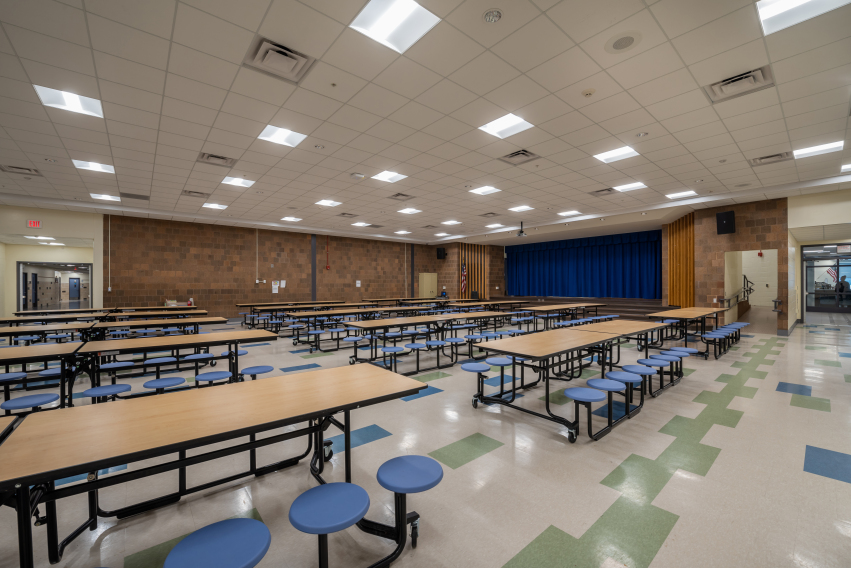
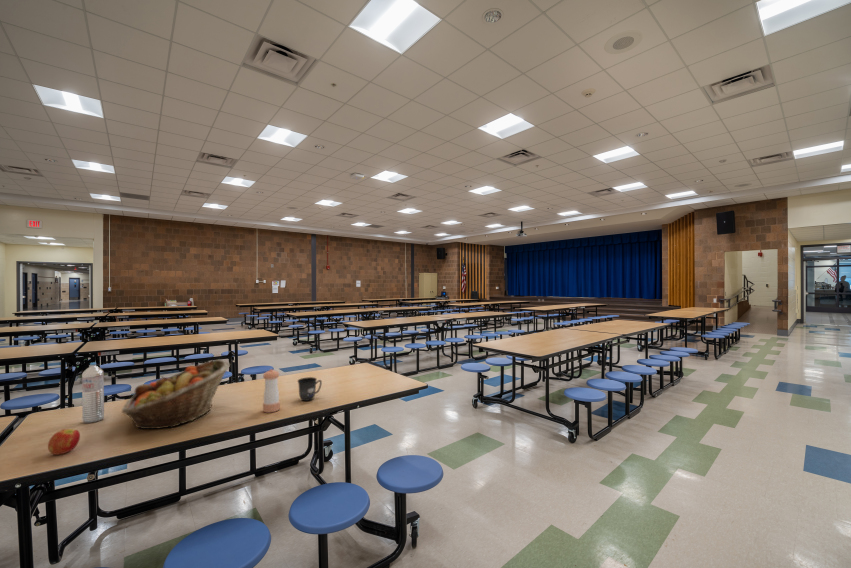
+ fruit [47,428,81,456]
+ pepper shaker [262,368,281,413]
+ mug [297,376,323,402]
+ fruit basket [120,359,231,430]
+ water bottle [81,361,105,424]
